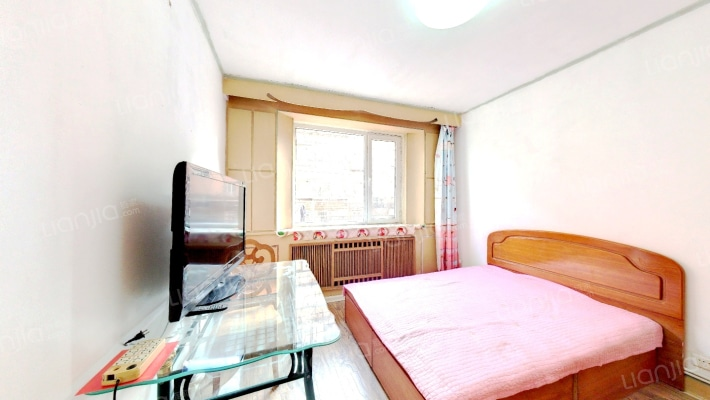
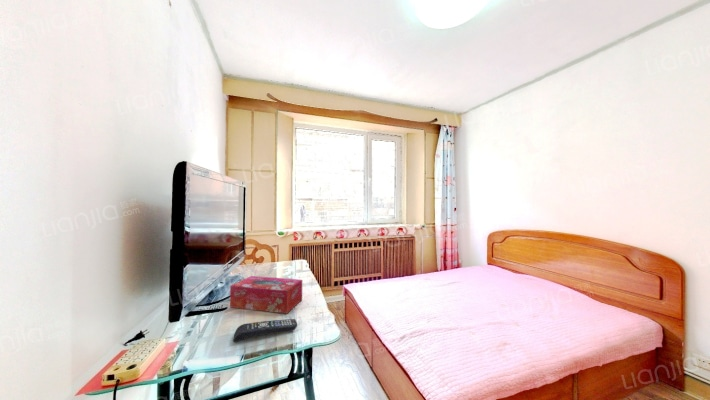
+ tissue box [229,275,303,314]
+ remote control [232,318,298,343]
